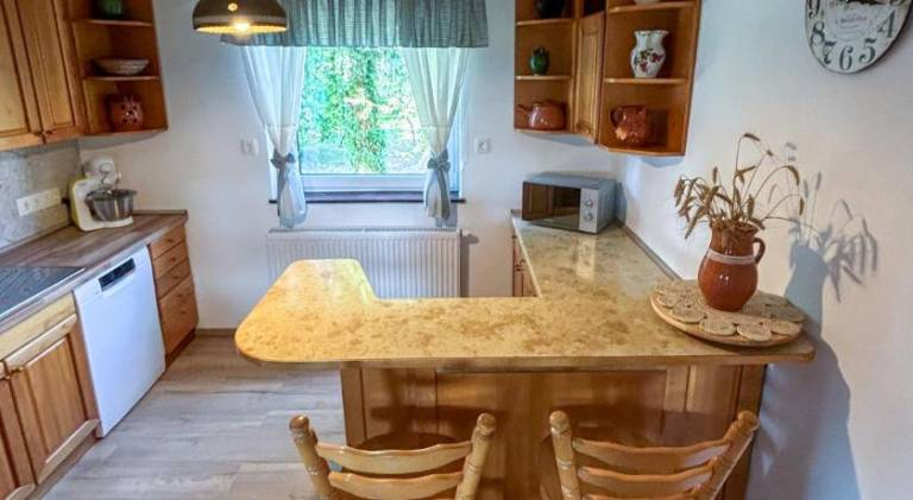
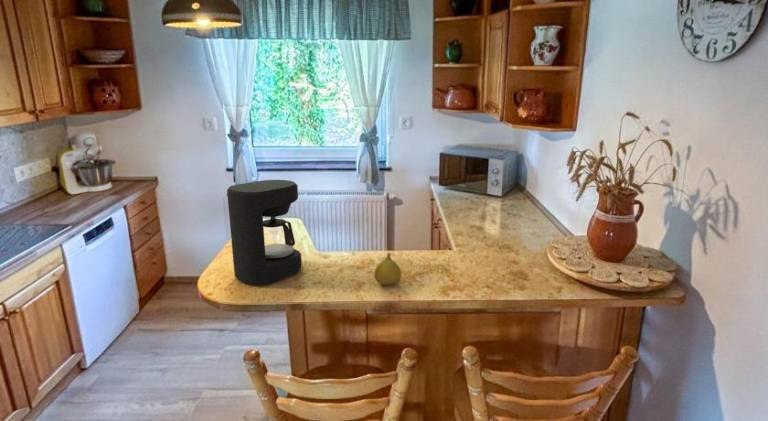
+ fruit [373,252,402,286]
+ coffee maker [226,179,303,286]
